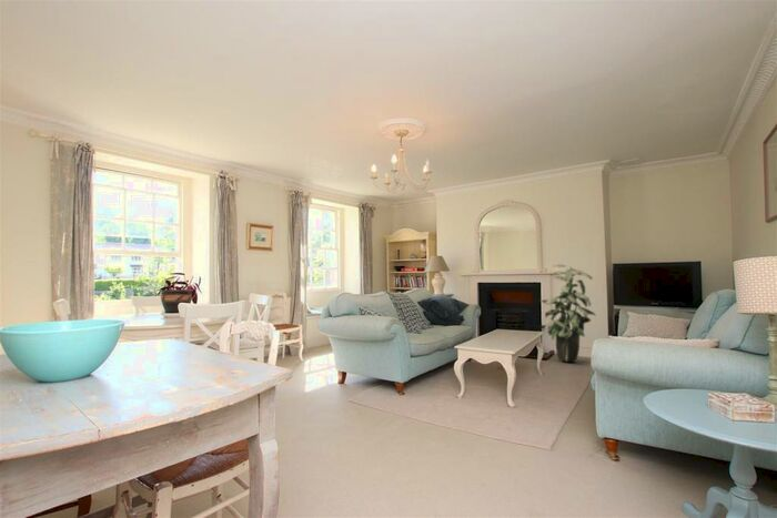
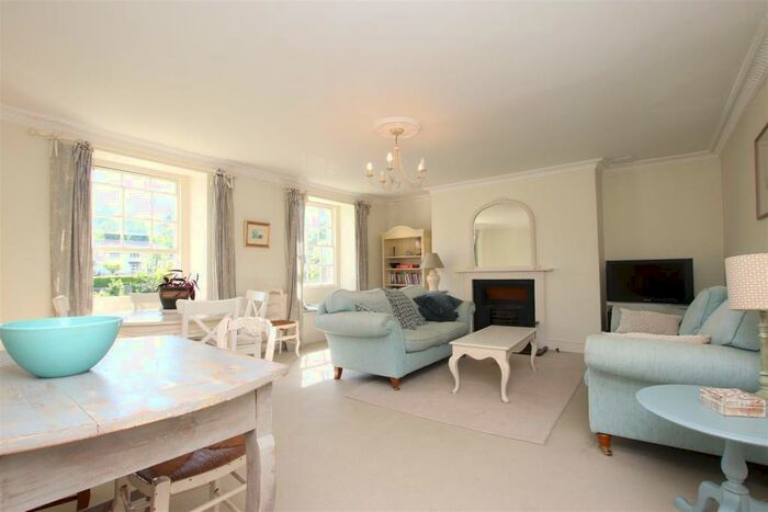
- indoor plant [539,263,596,363]
